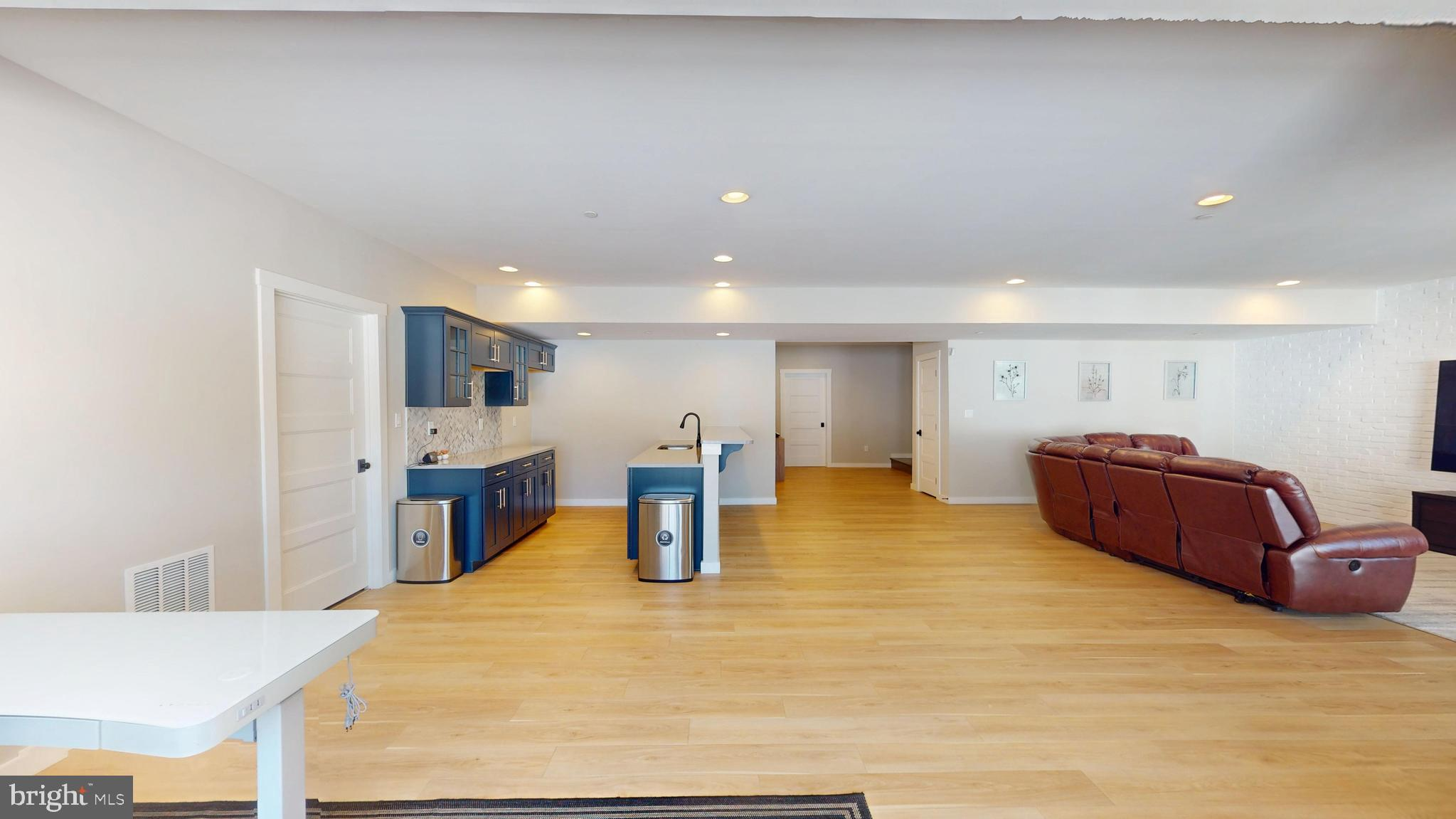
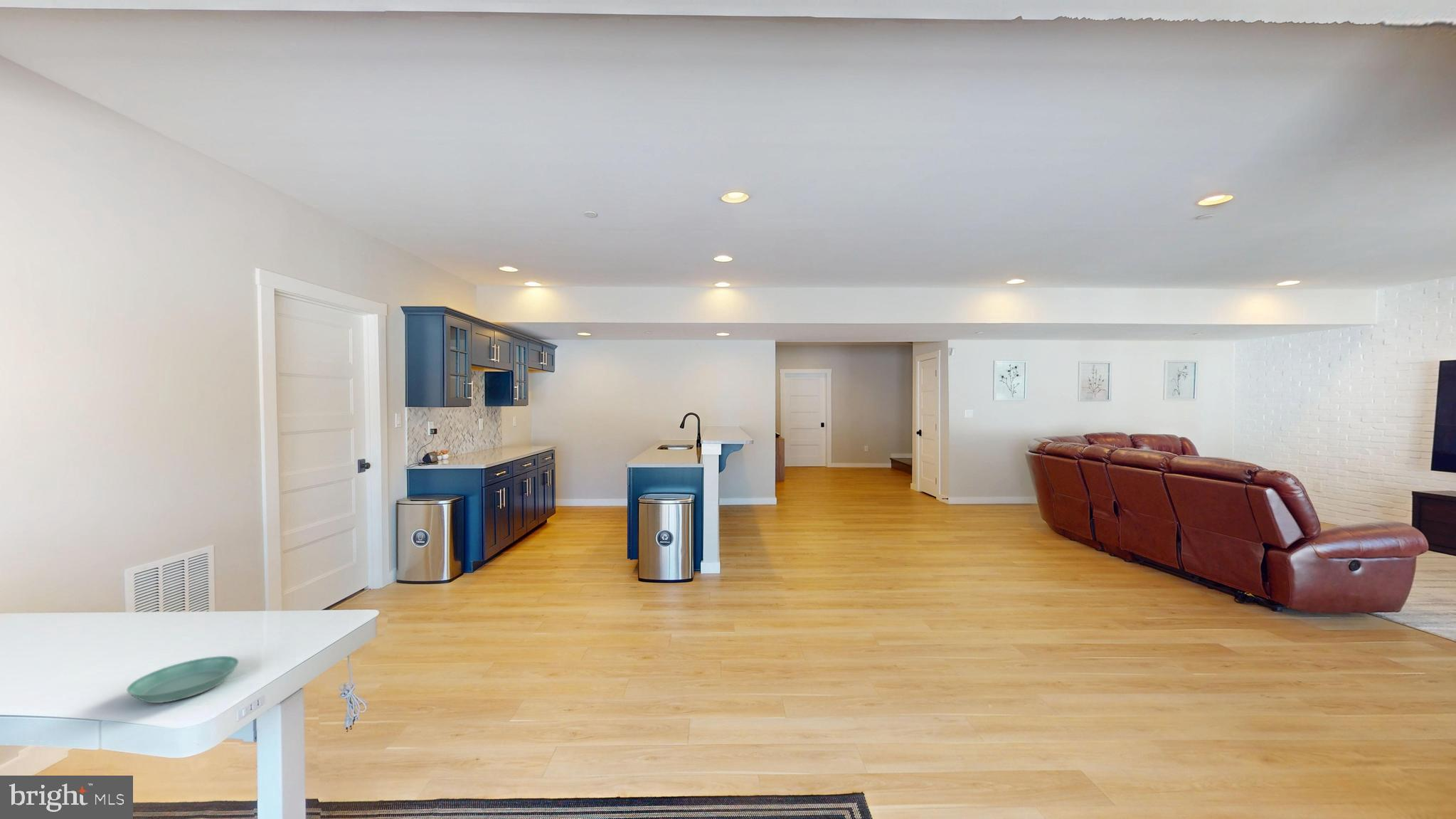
+ saucer [126,655,240,704]
